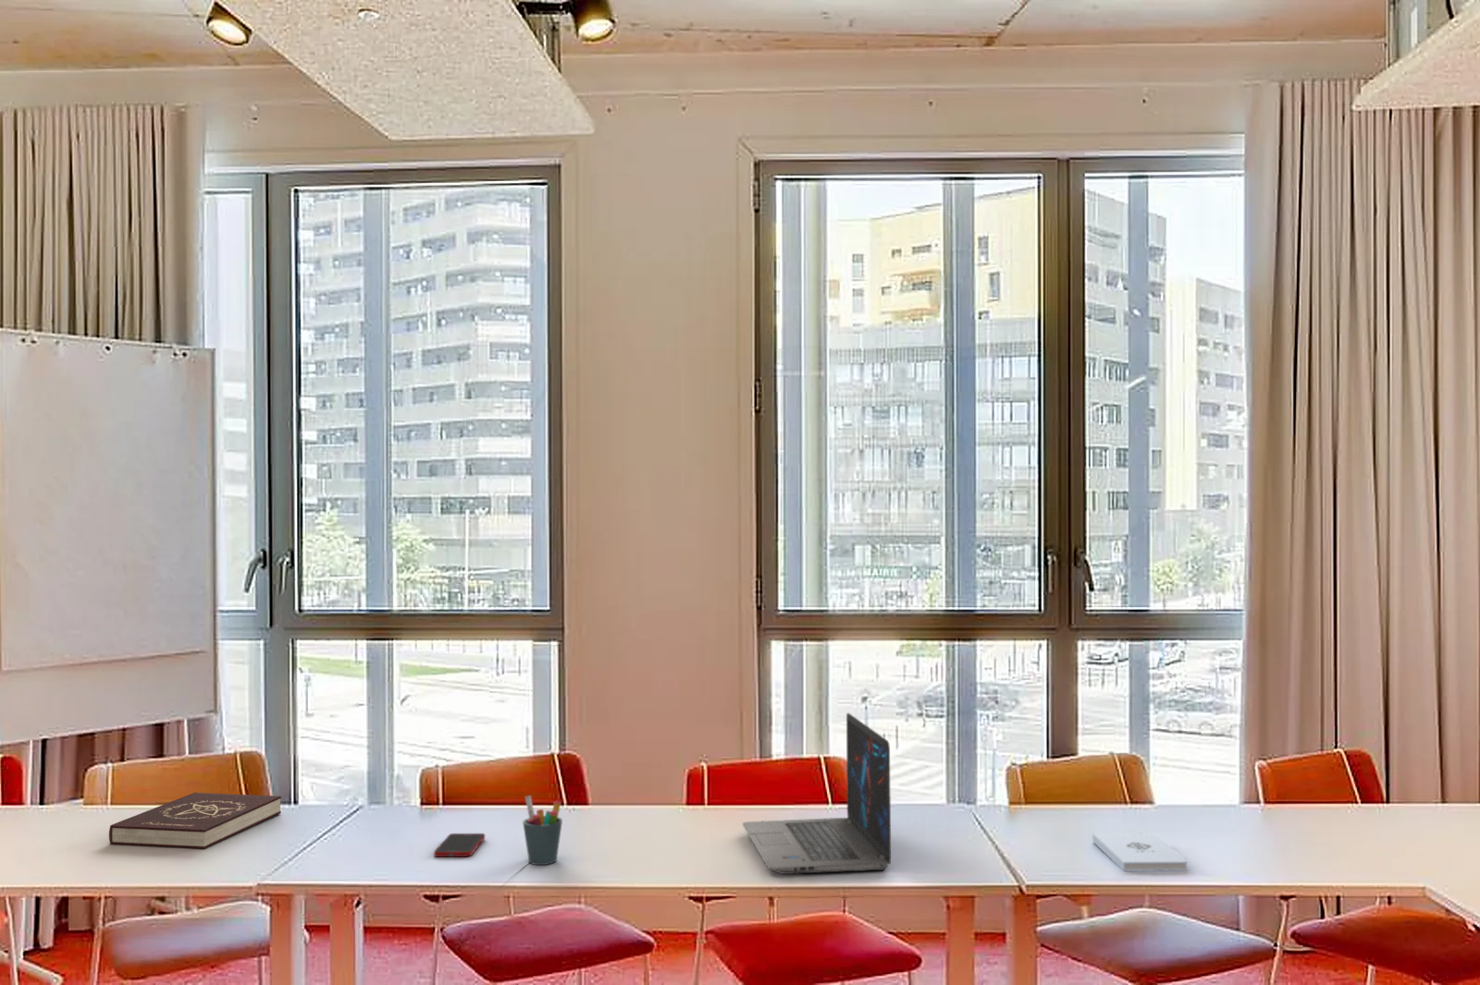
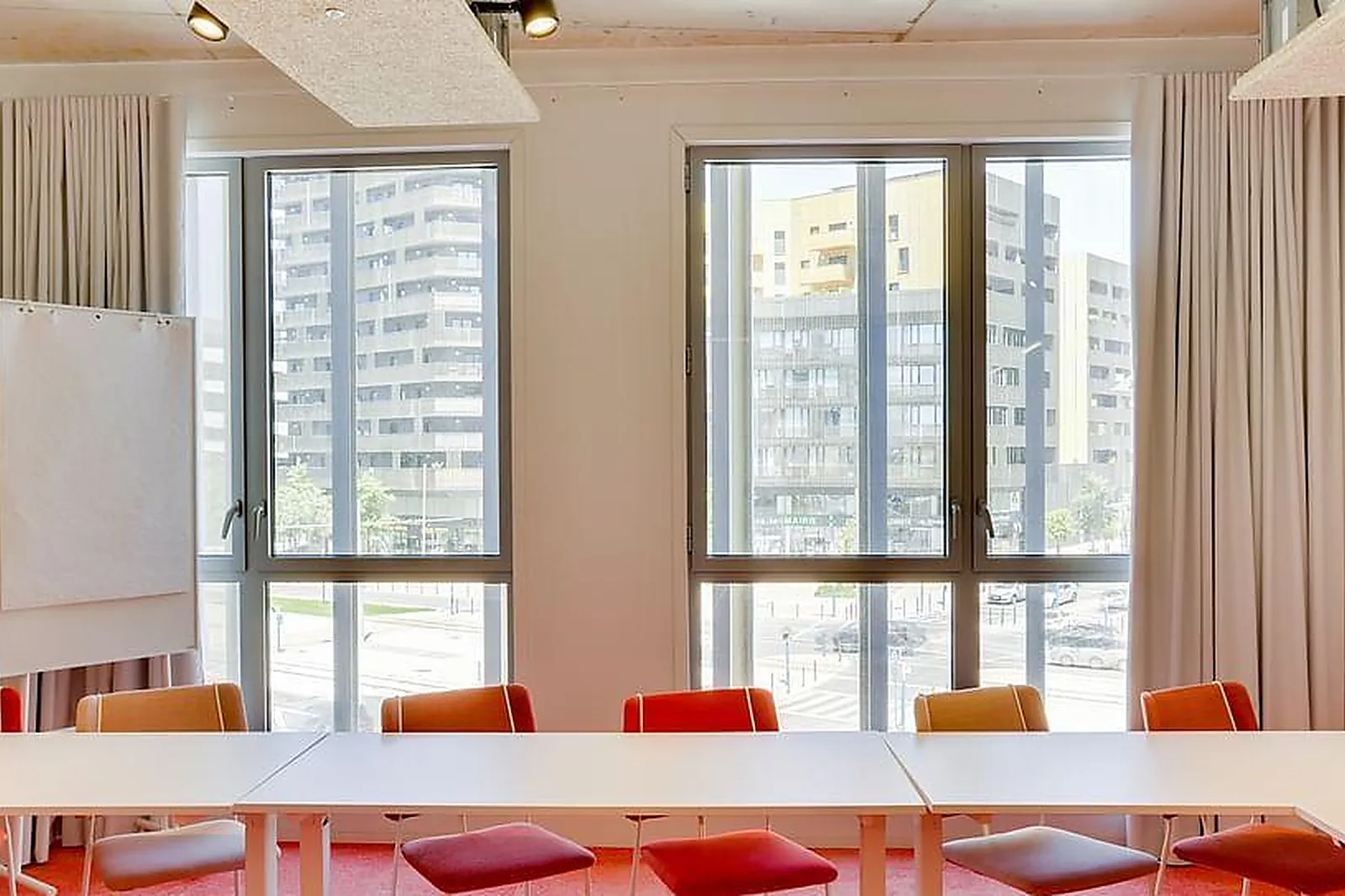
- cell phone [432,832,485,857]
- pen holder [522,795,563,866]
- laptop [742,712,891,875]
- book [108,792,282,850]
- notepad [1092,832,1188,872]
